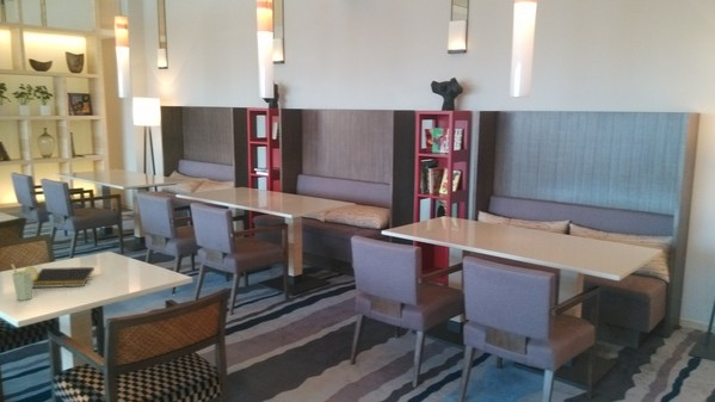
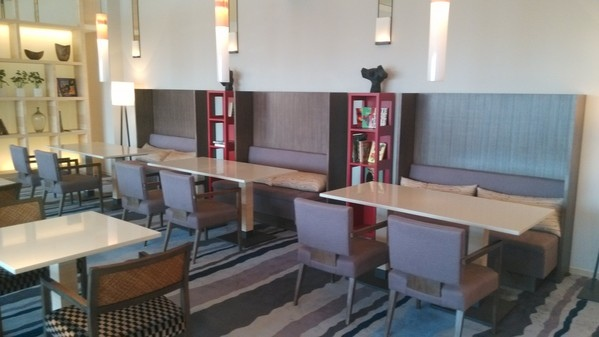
- notepad [32,266,95,289]
- cup [11,262,39,302]
